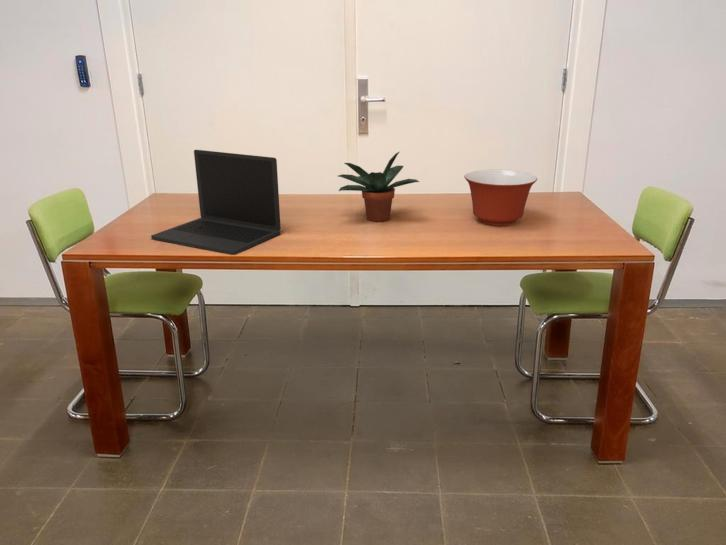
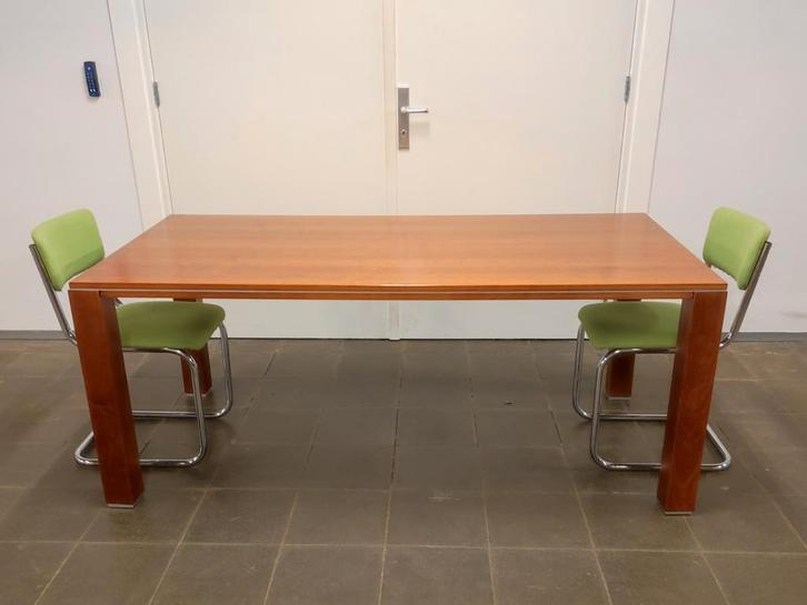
- laptop [150,149,282,256]
- potted plant [337,151,420,223]
- mixing bowl [463,169,538,226]
